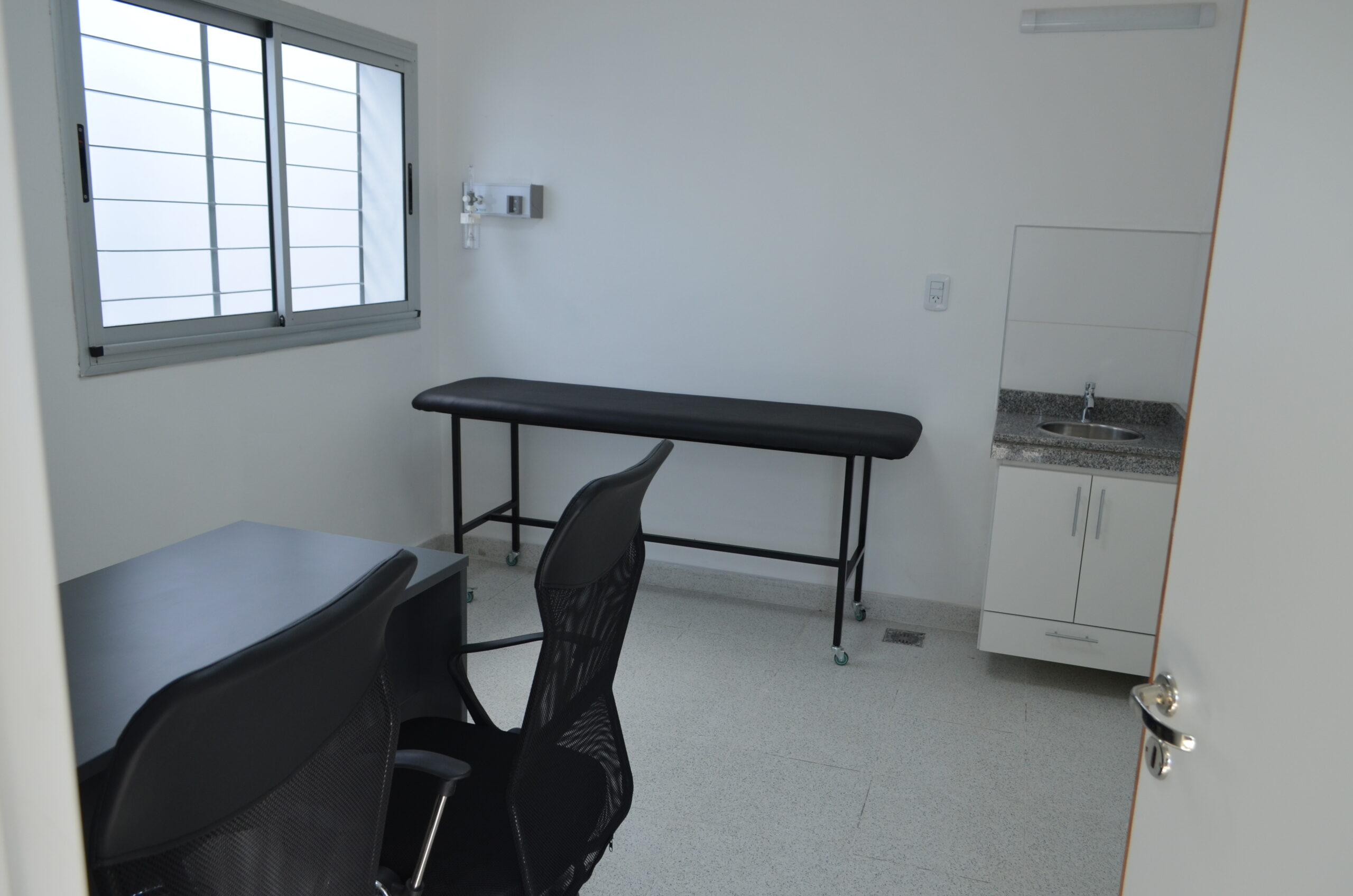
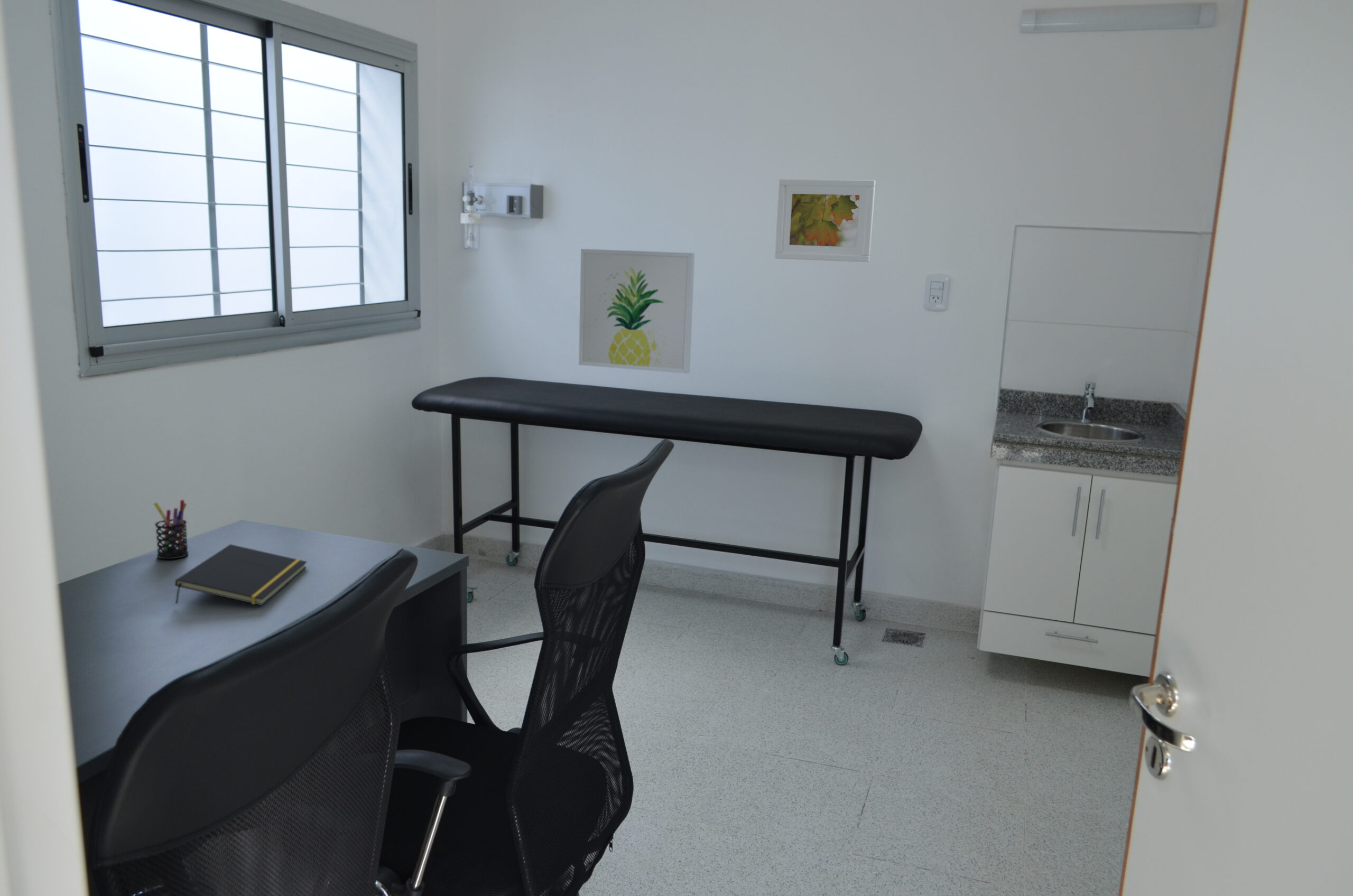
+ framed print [774,179,876,263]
+ notepad [174,544,308,606]
+ wall art [578,248,695,374]
+ pen holder [153,499,189,559]
